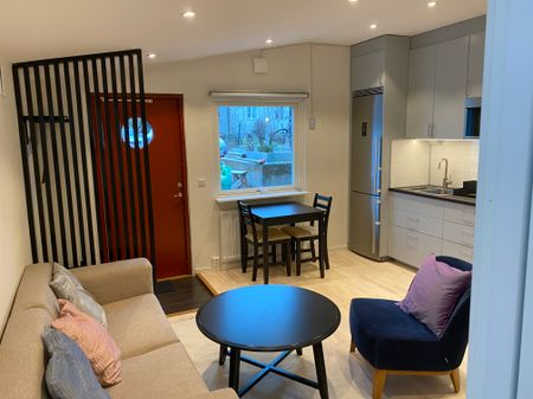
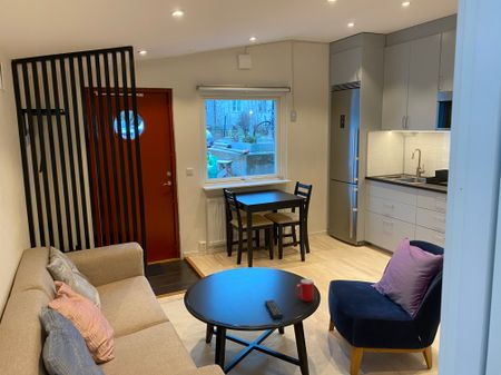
+ remote control [264,299,284,320]
+ cup [295,278,315,303]
